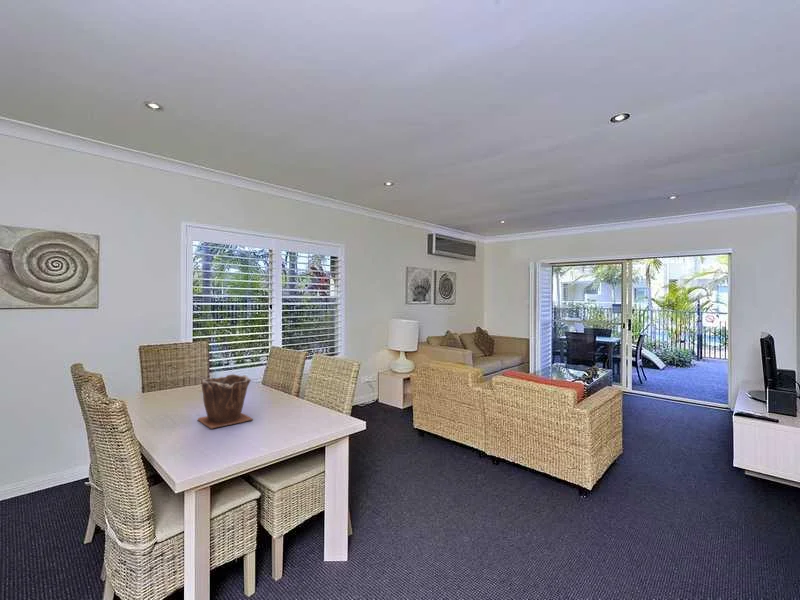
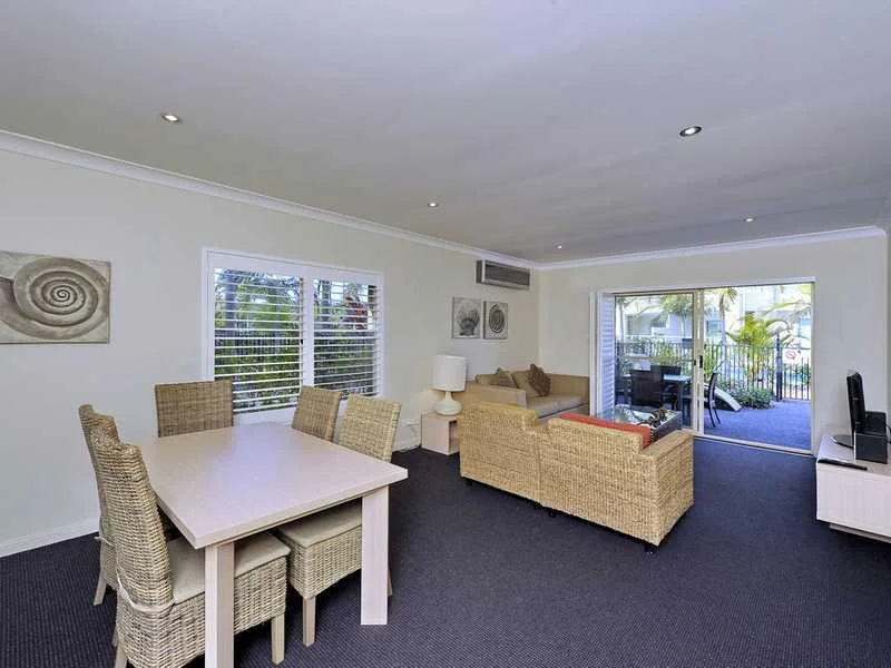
- plant pot [196,373,254,430]
